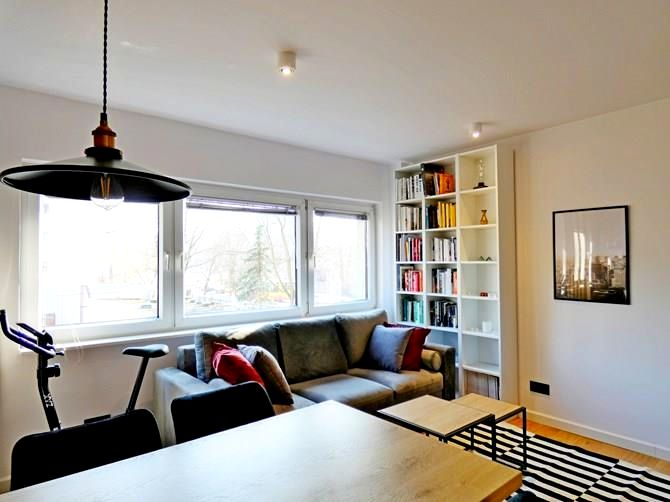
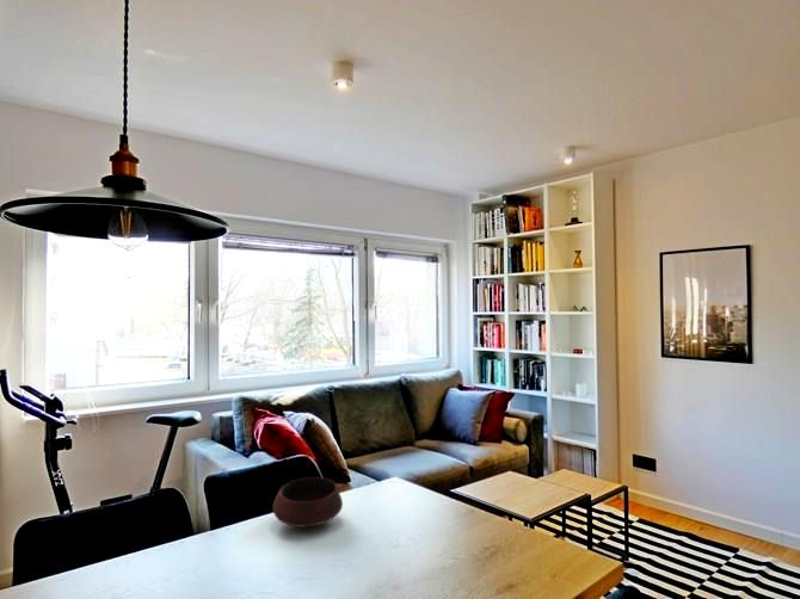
+ bowl [272,476,344,529]
